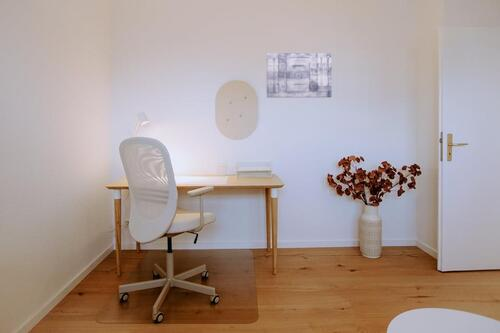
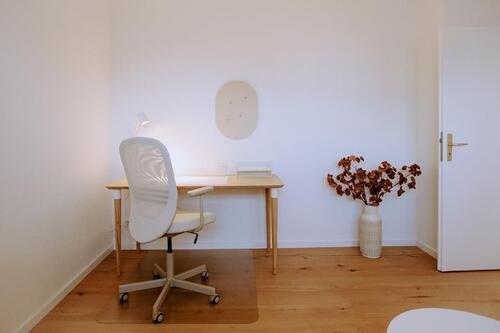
- wall art [266,52,333,98]
